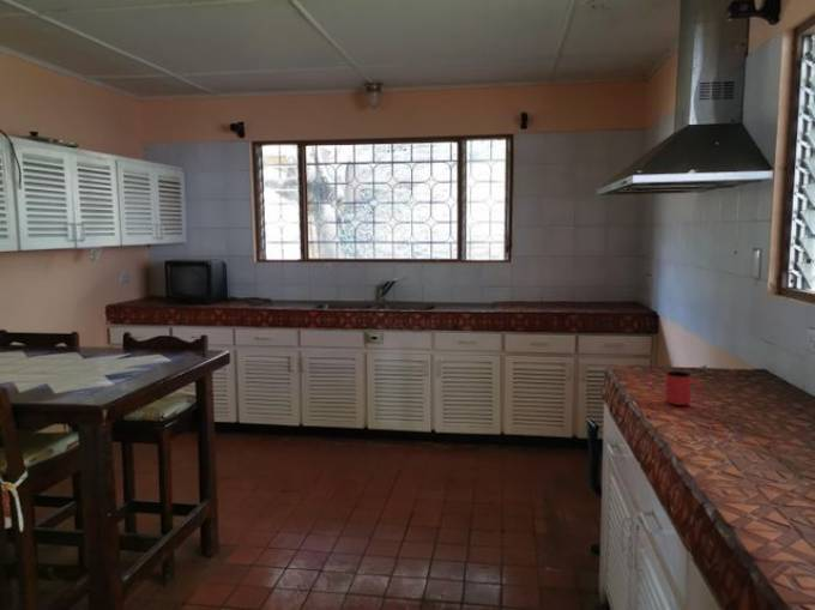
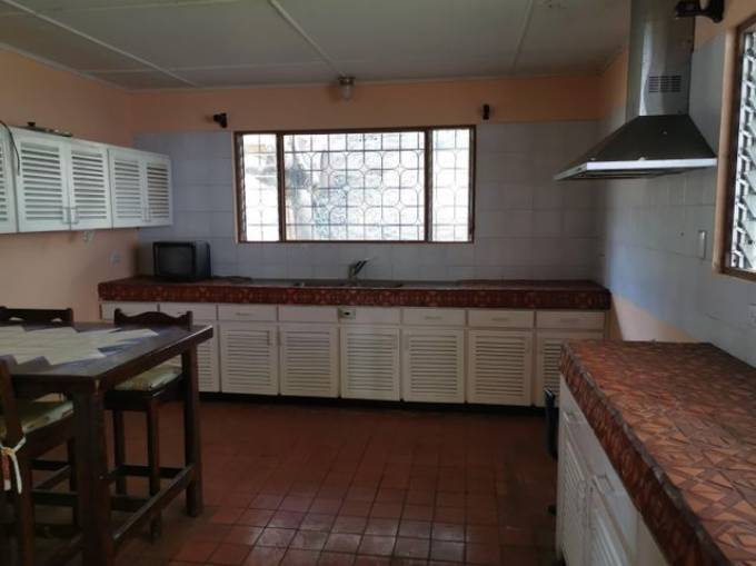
- cup [664,370,702,406]
